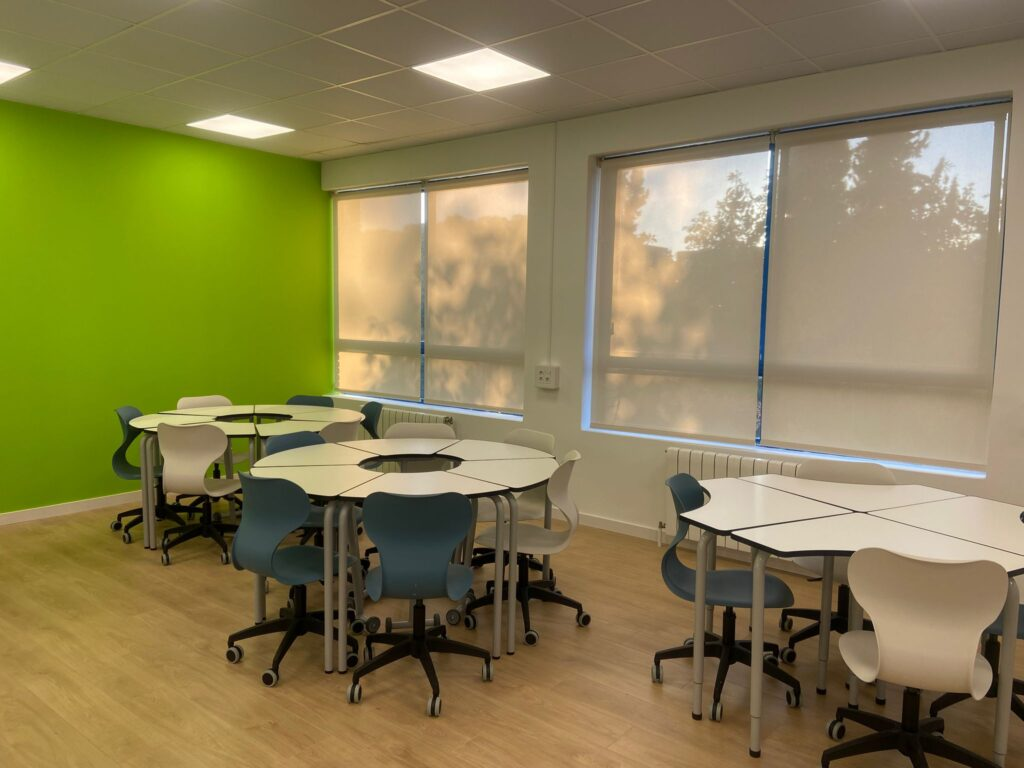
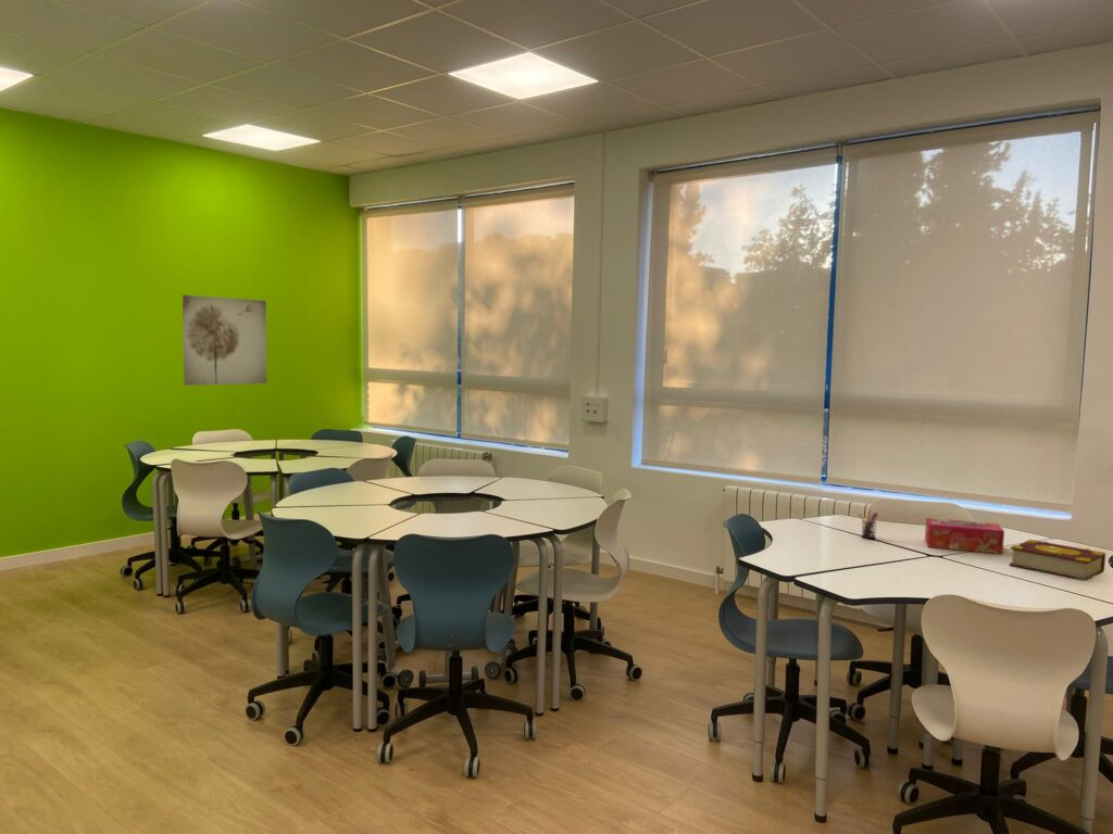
+ wall art [182,294,268,387]
+ book [1009,539,1106,581]
+ tissue box [924,517,1005,555]
+ pen holder [858,508,879,540]
